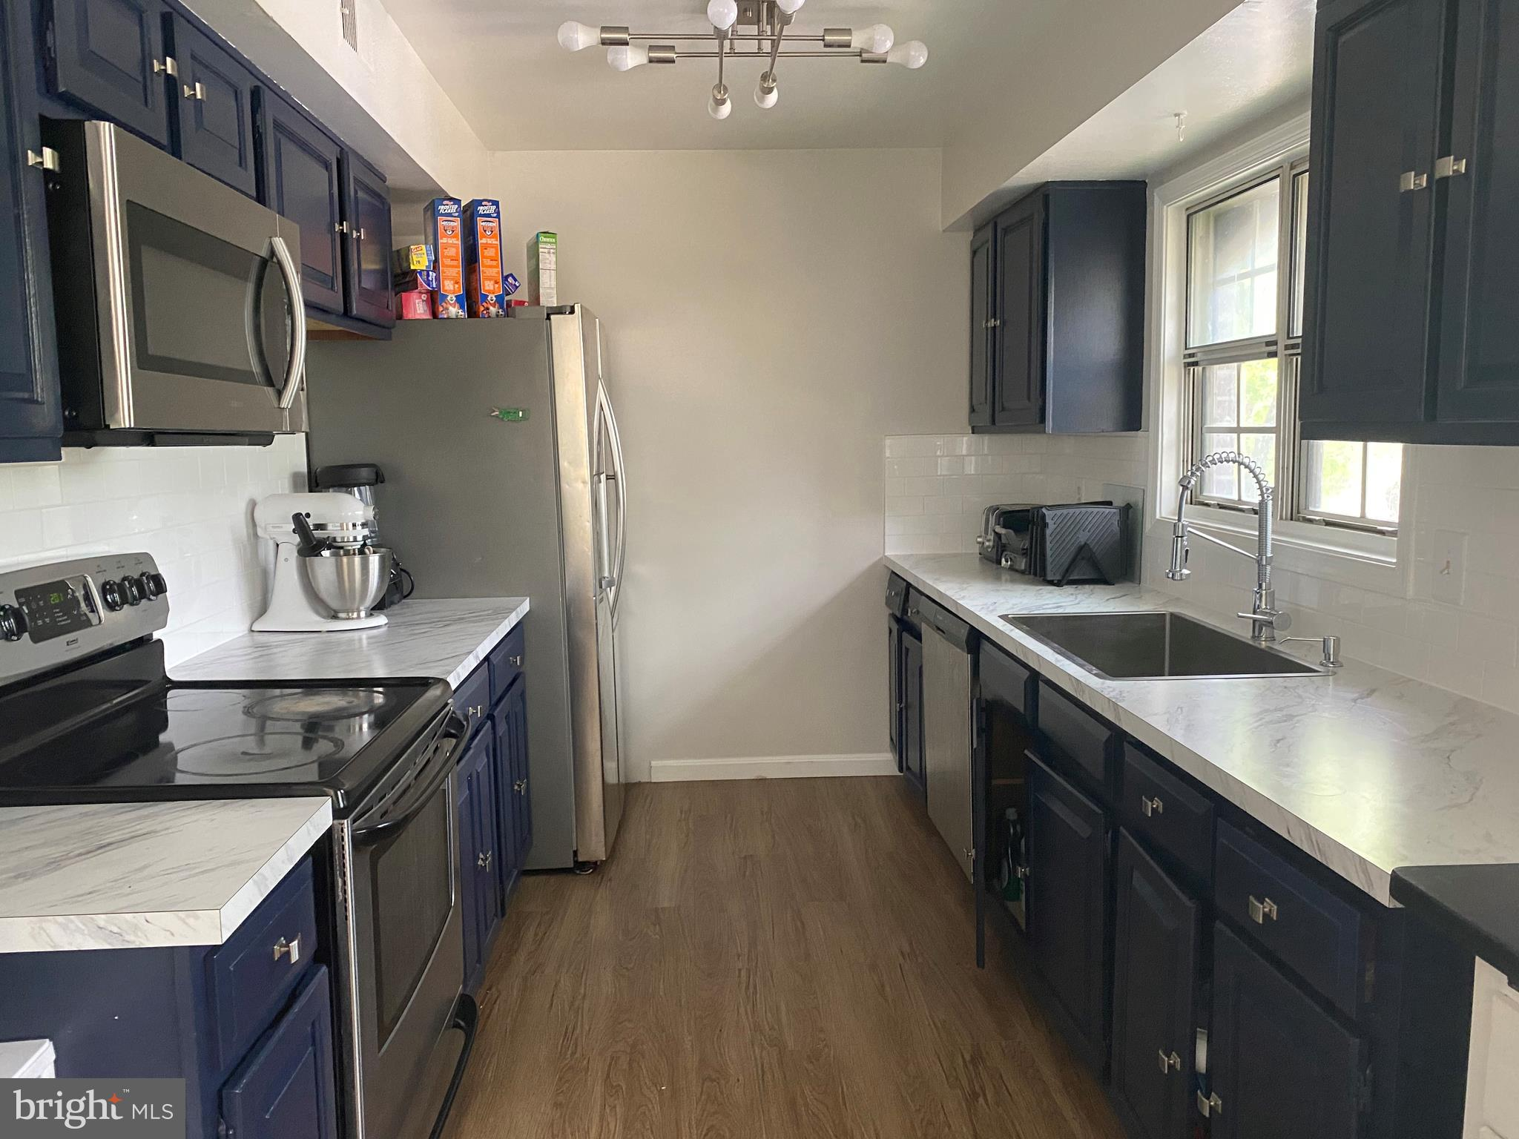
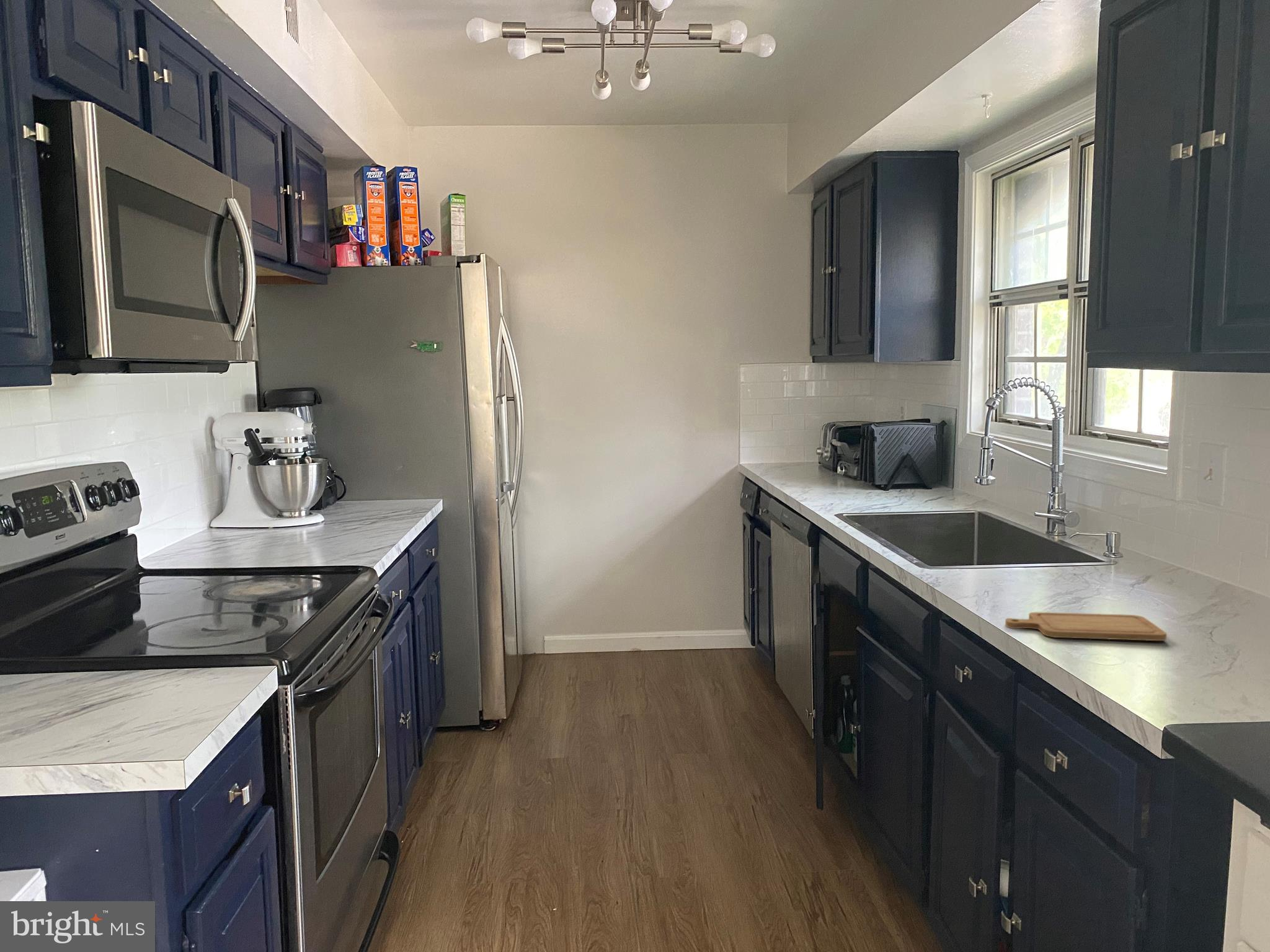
+ chopping board [1005,612,1167,641]
